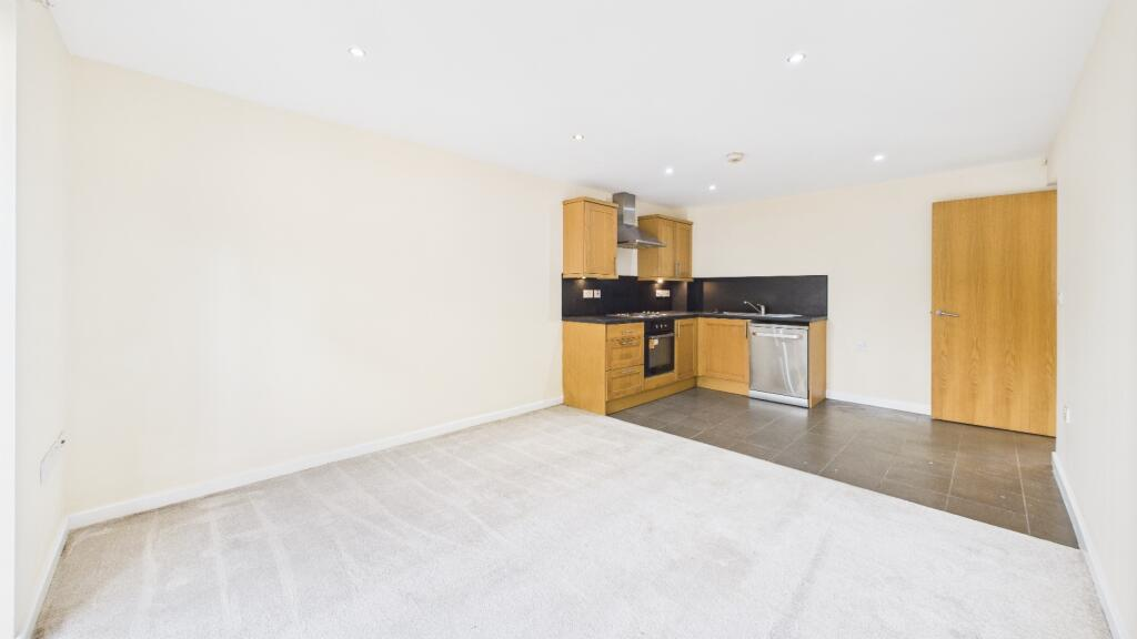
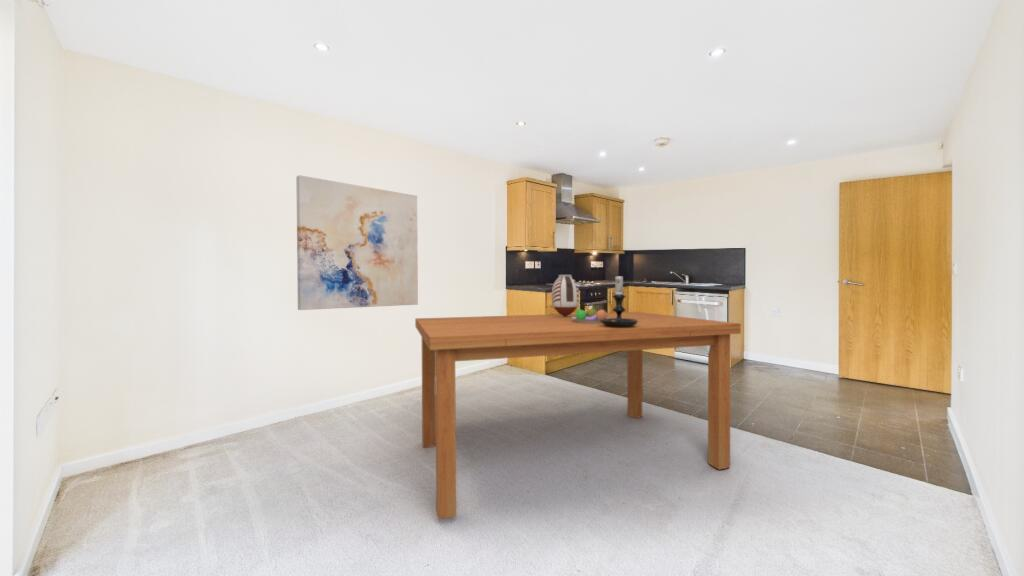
+ fruit bowl [572,305,608,323]
+ wall art [295,174,419,311]
+ dining table [414,311,742,520]
+ candle holder [600,271,638,328]
+ vase [551,274,580,317]
